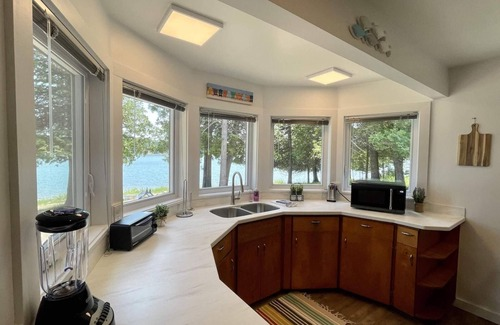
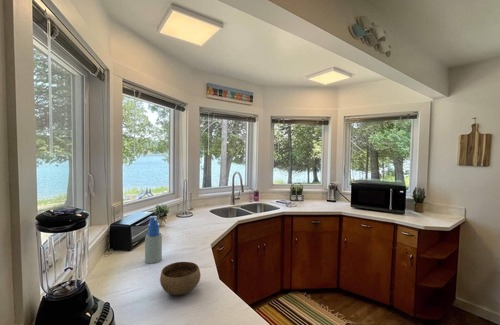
+ spray bottle [144,215,163,264]
+ bowl [159,261,202,296]
